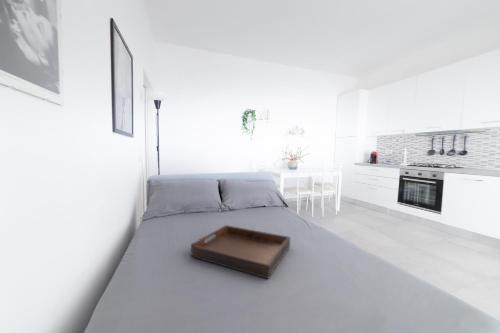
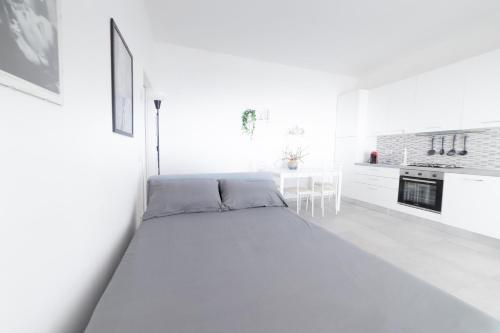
- serving tray [190,224,291,280]
